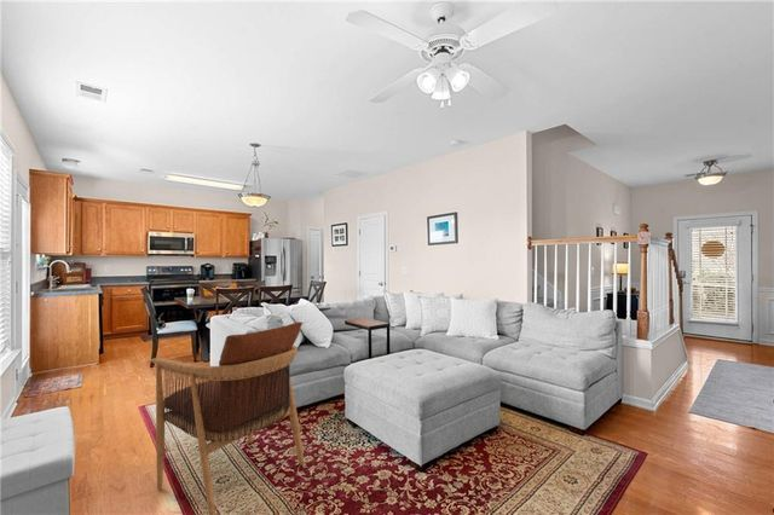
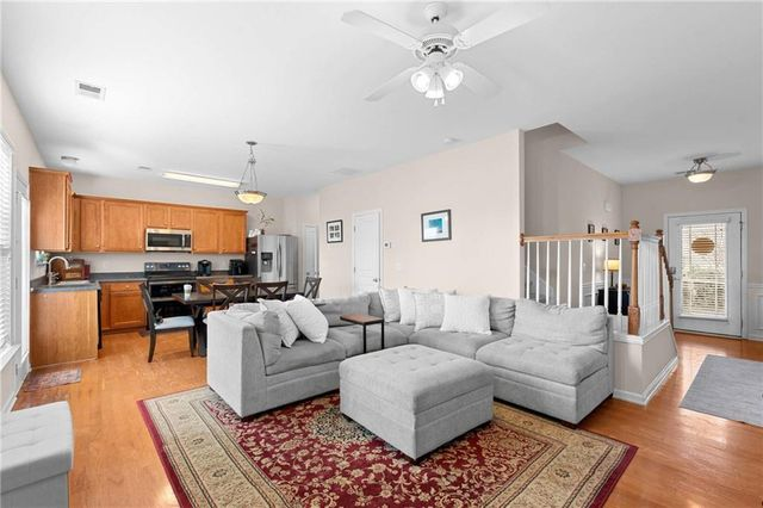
- armchair [150,320,305,515]
